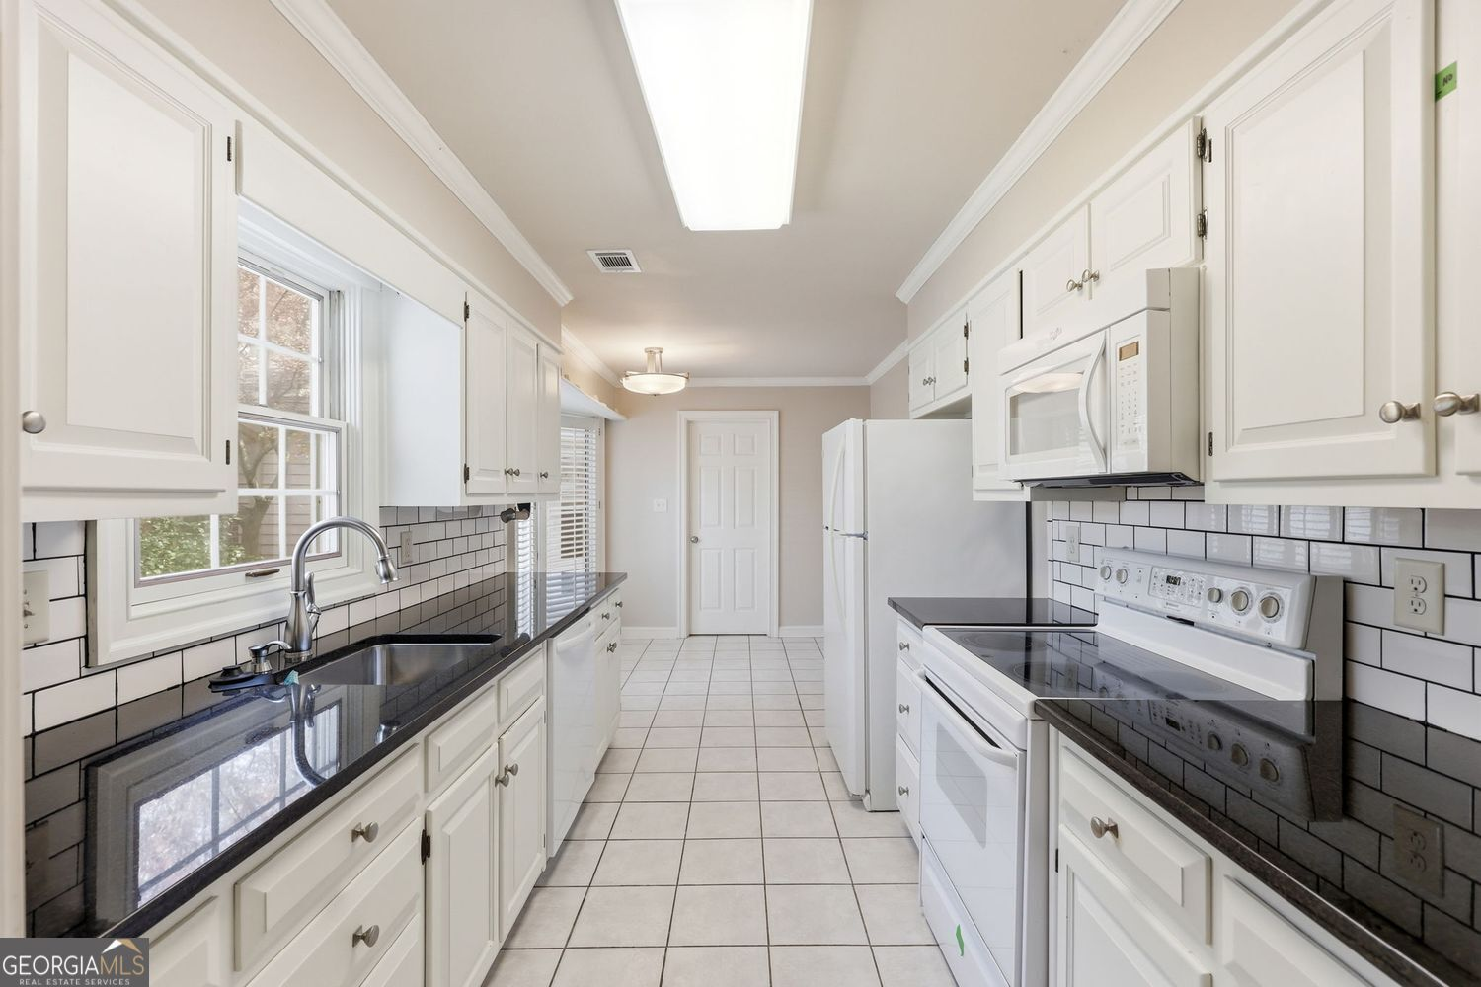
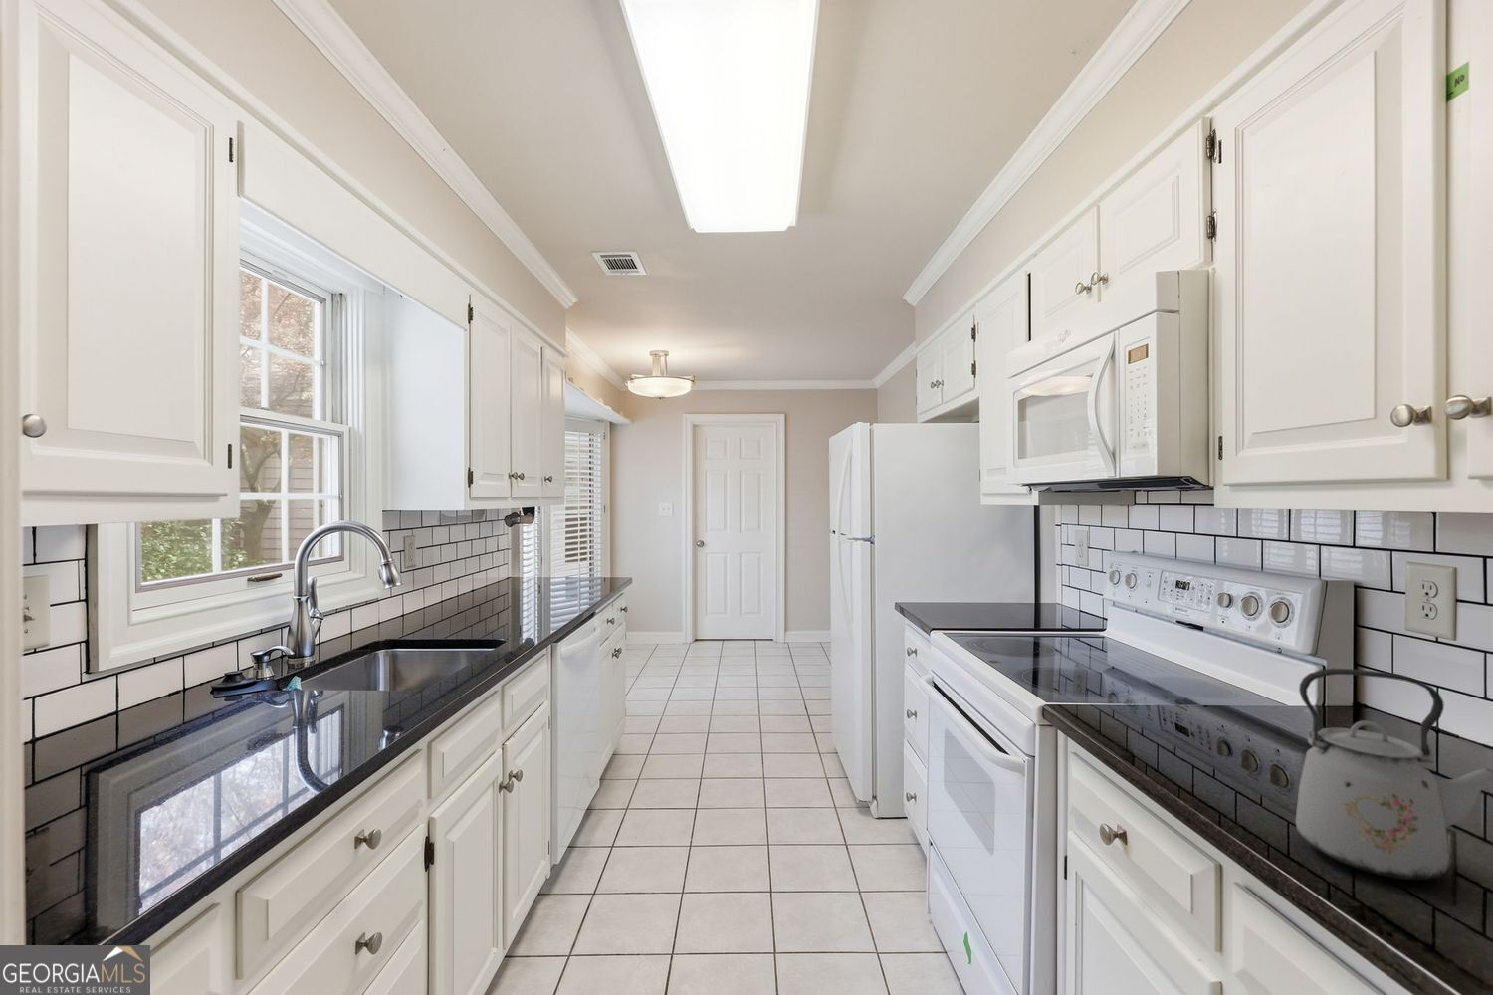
+ kettle [1294,667,1493,881]
